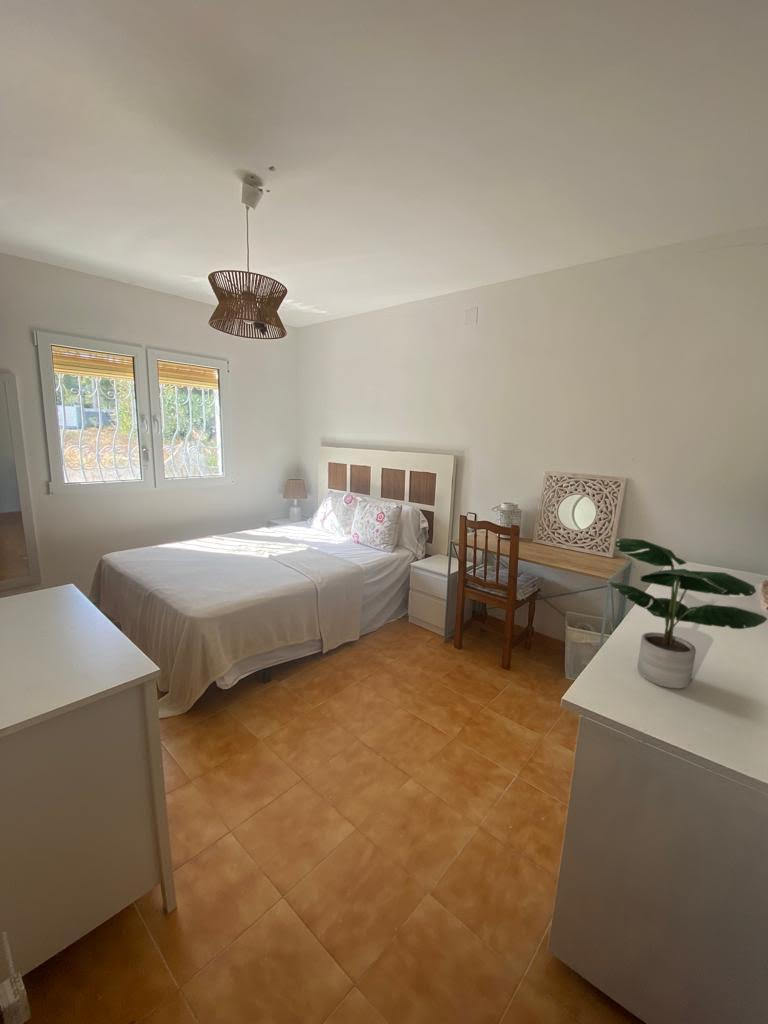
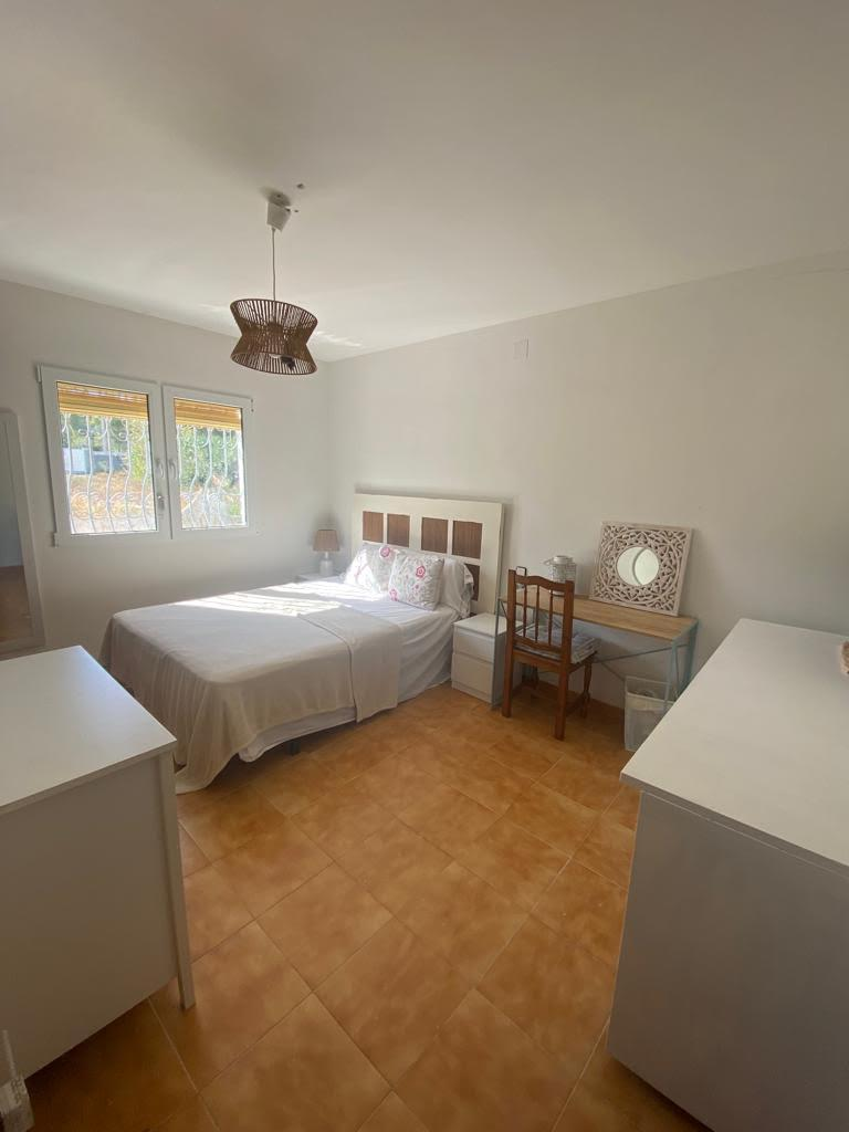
- potted plant [608,537,768,690]
